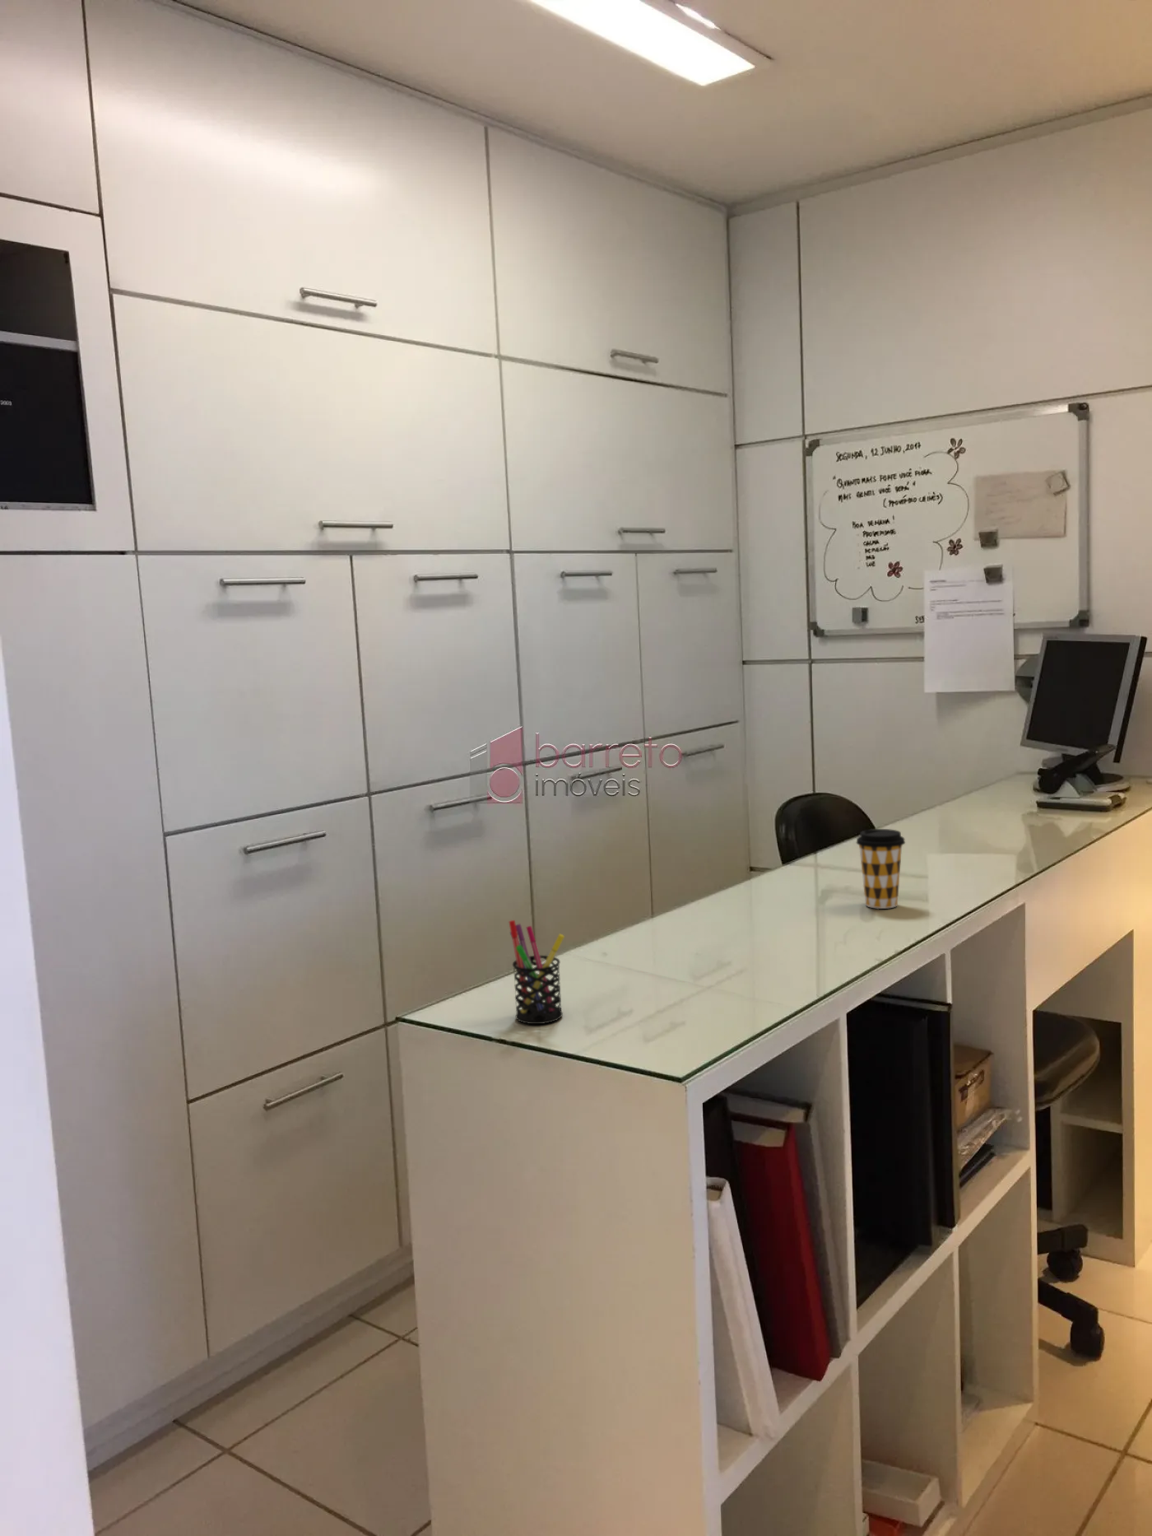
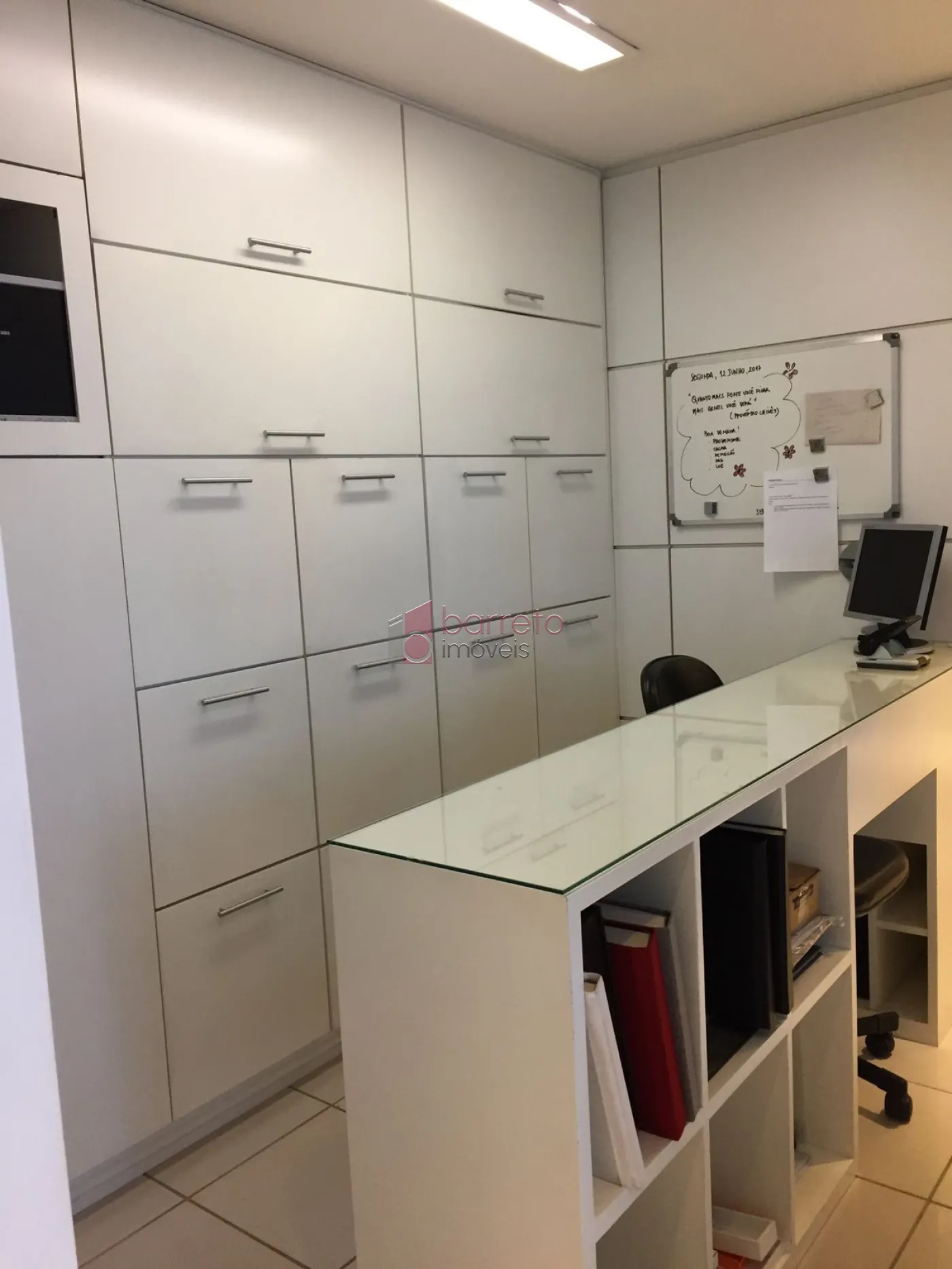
- pen holder [508,920,565,1025]
- coffee cup [856,828,906,909]
